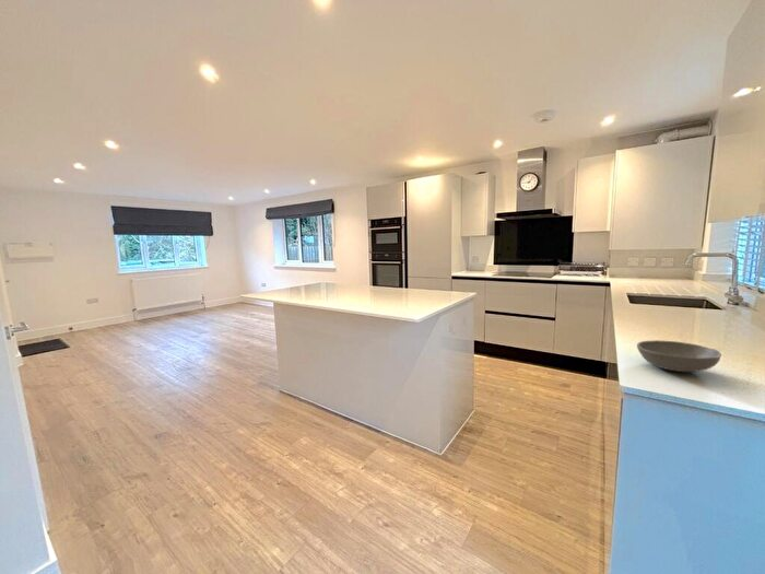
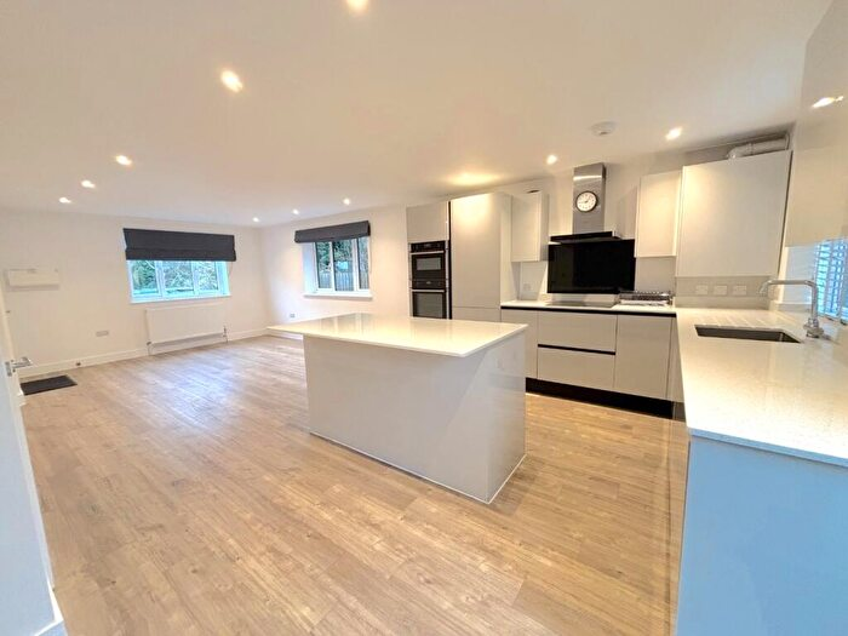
- soup bowl [636,339,722,373]
